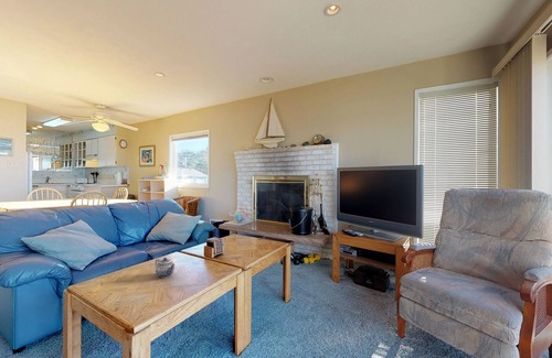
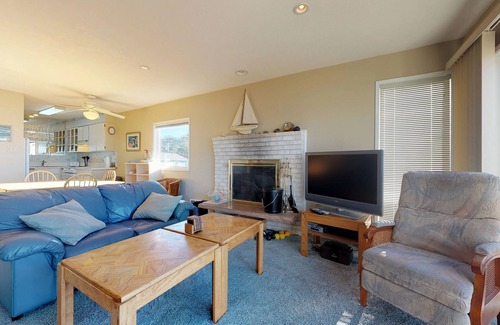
- teapot [155,257,176,279]
